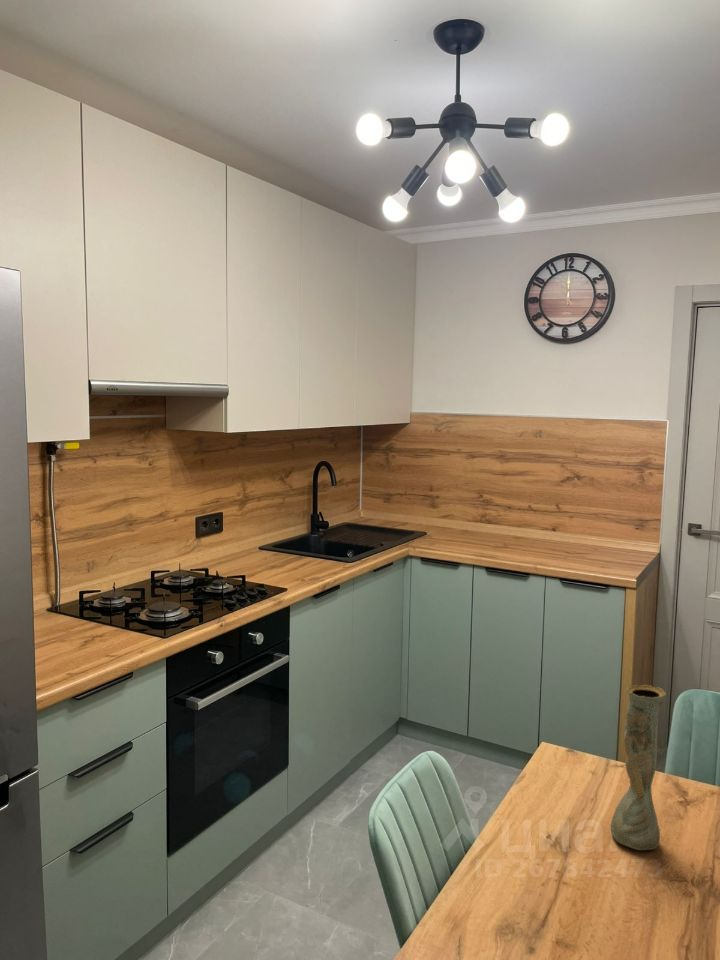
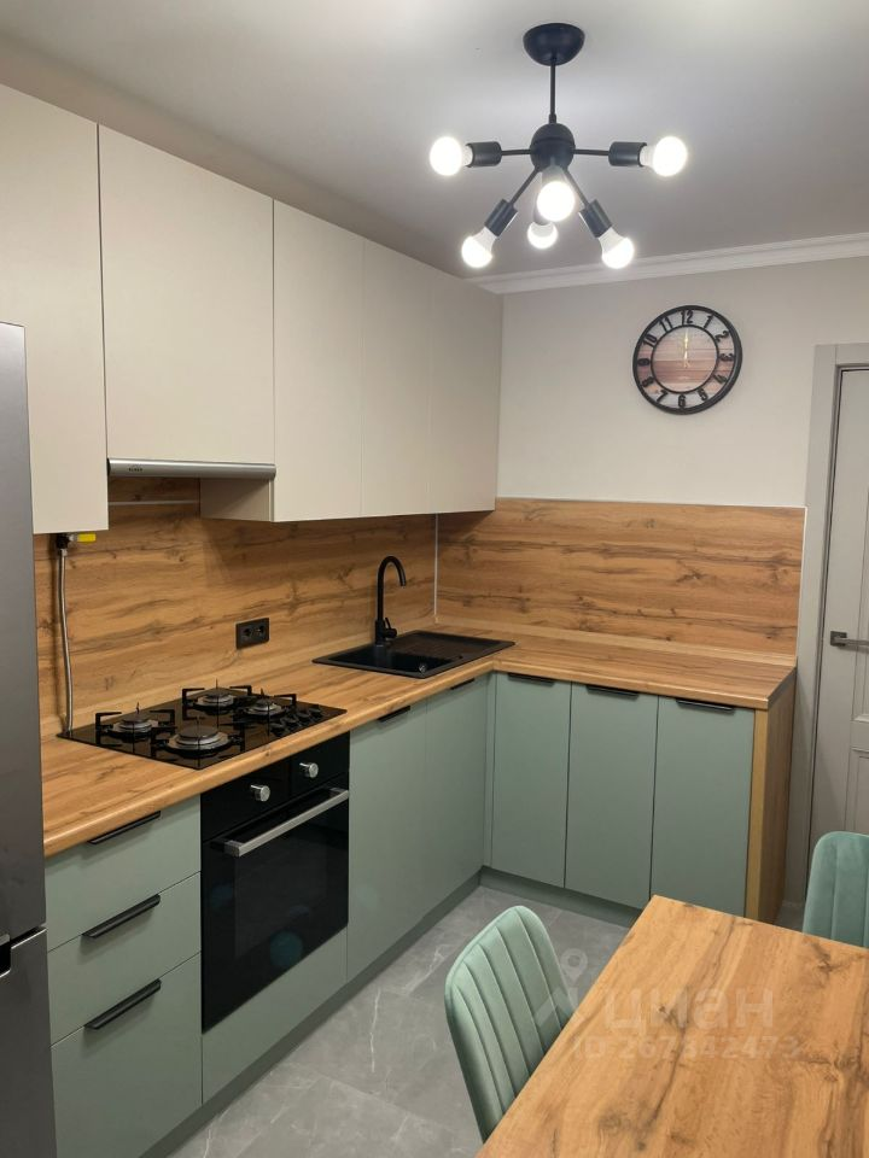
- vase [609,684,667,851]
